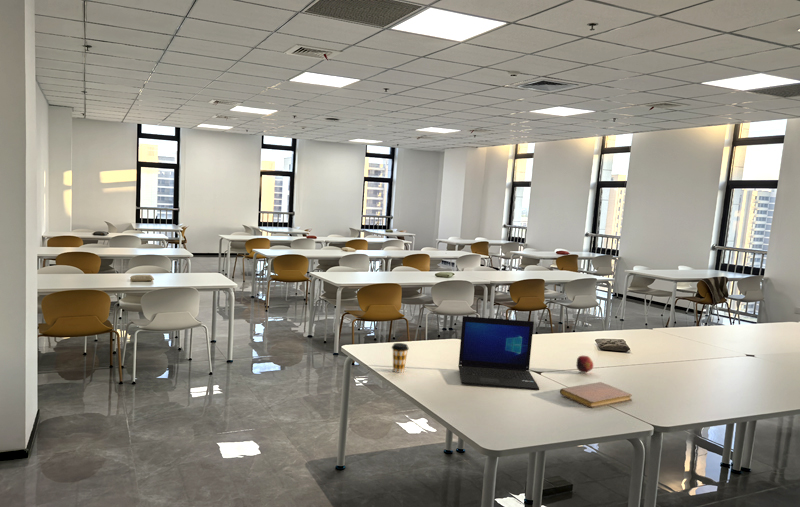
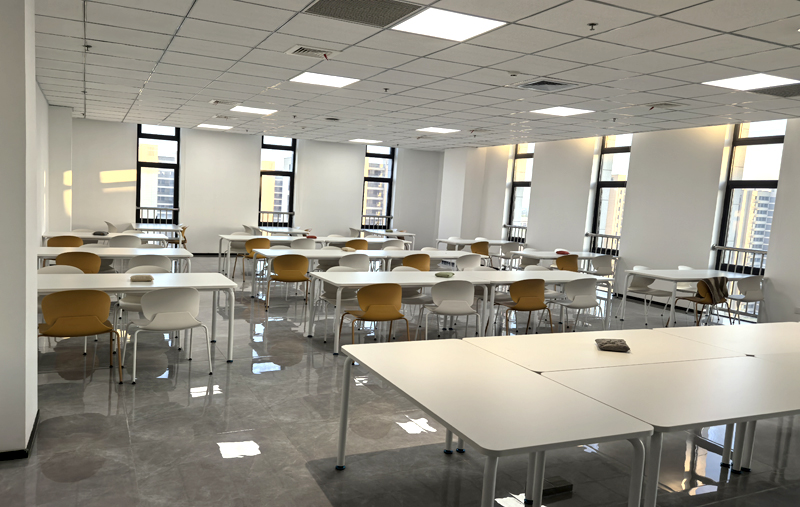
- coffee cup [391,342,410,373]
- fruit [575,355,594,374]
- laptop [457,315,540,391]
- notebook [559,381,633,409]
